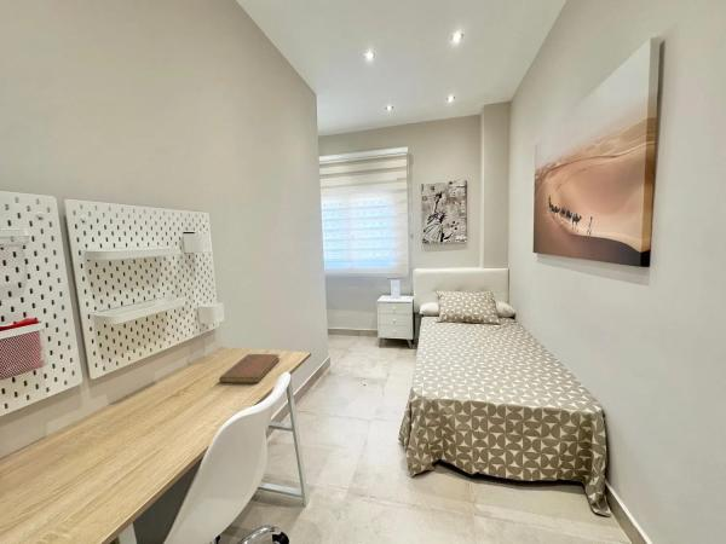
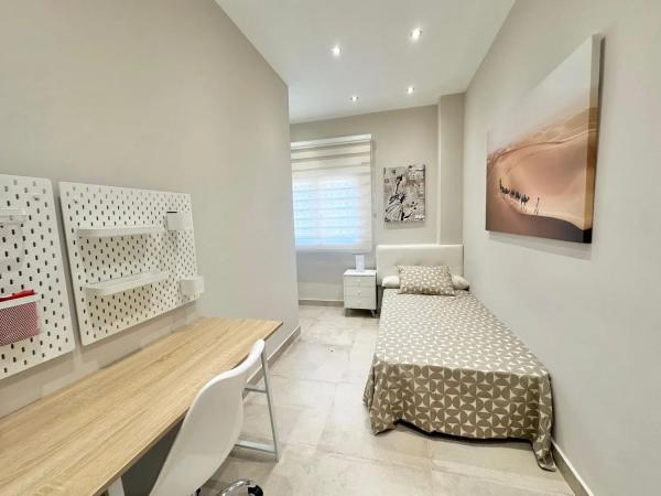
- notebook [218,353,281,384]
